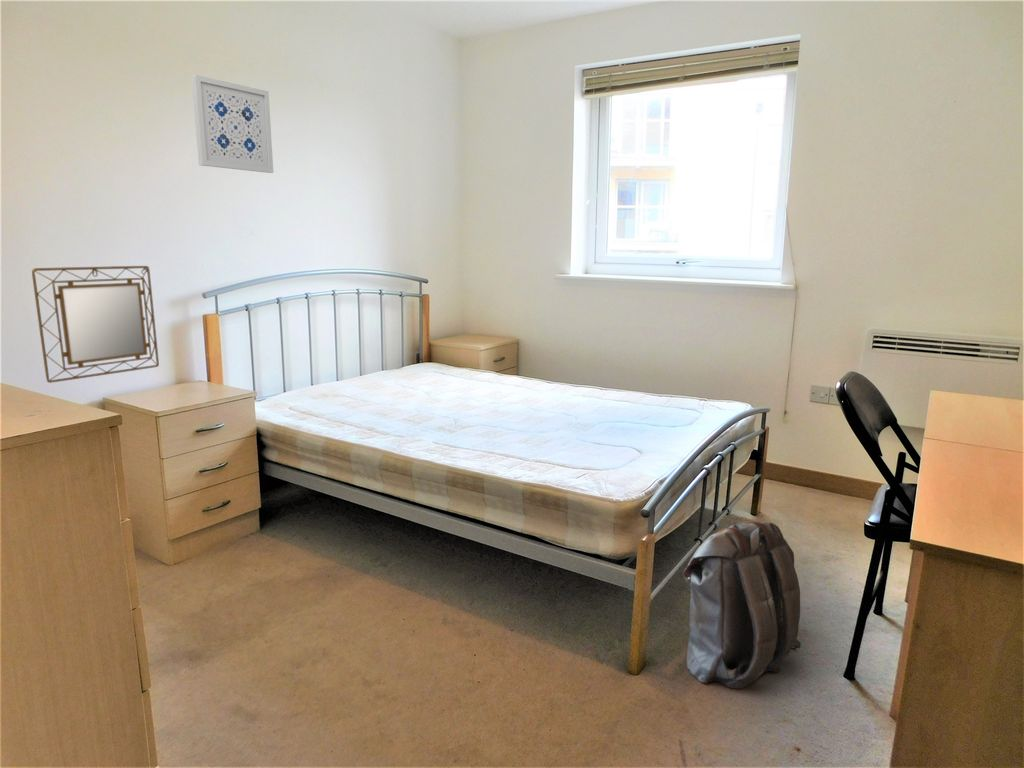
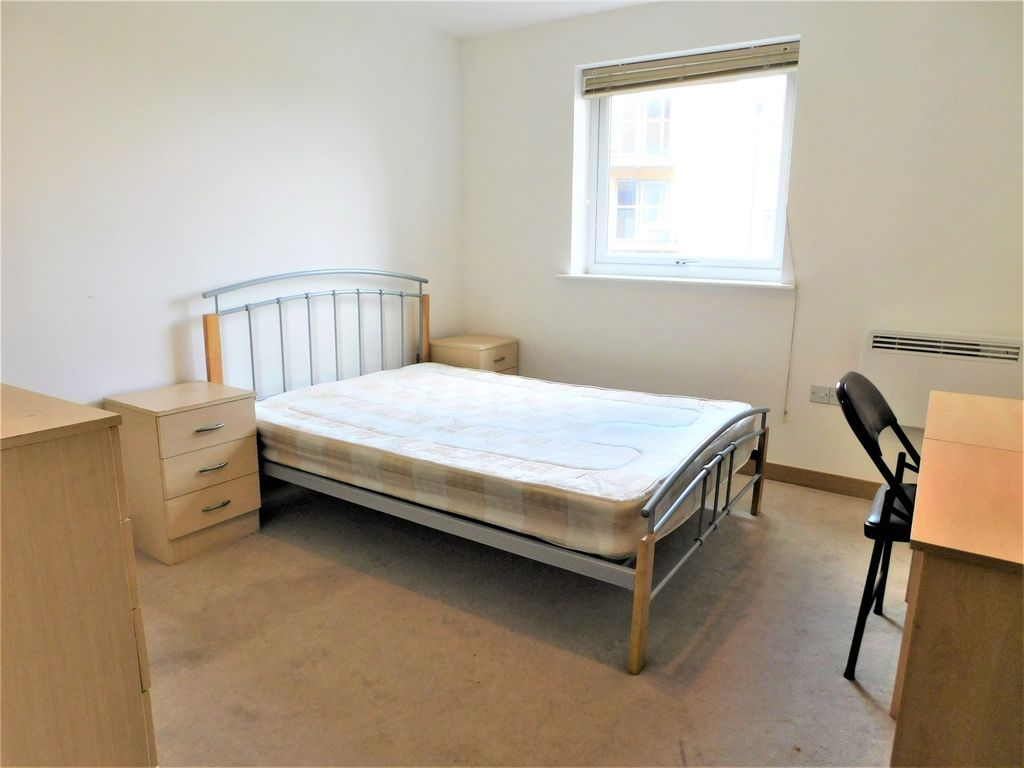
- wall art [191,74,274,174]
- backpack [682,520,802,690]
- home mirror [31,265,160,384]
